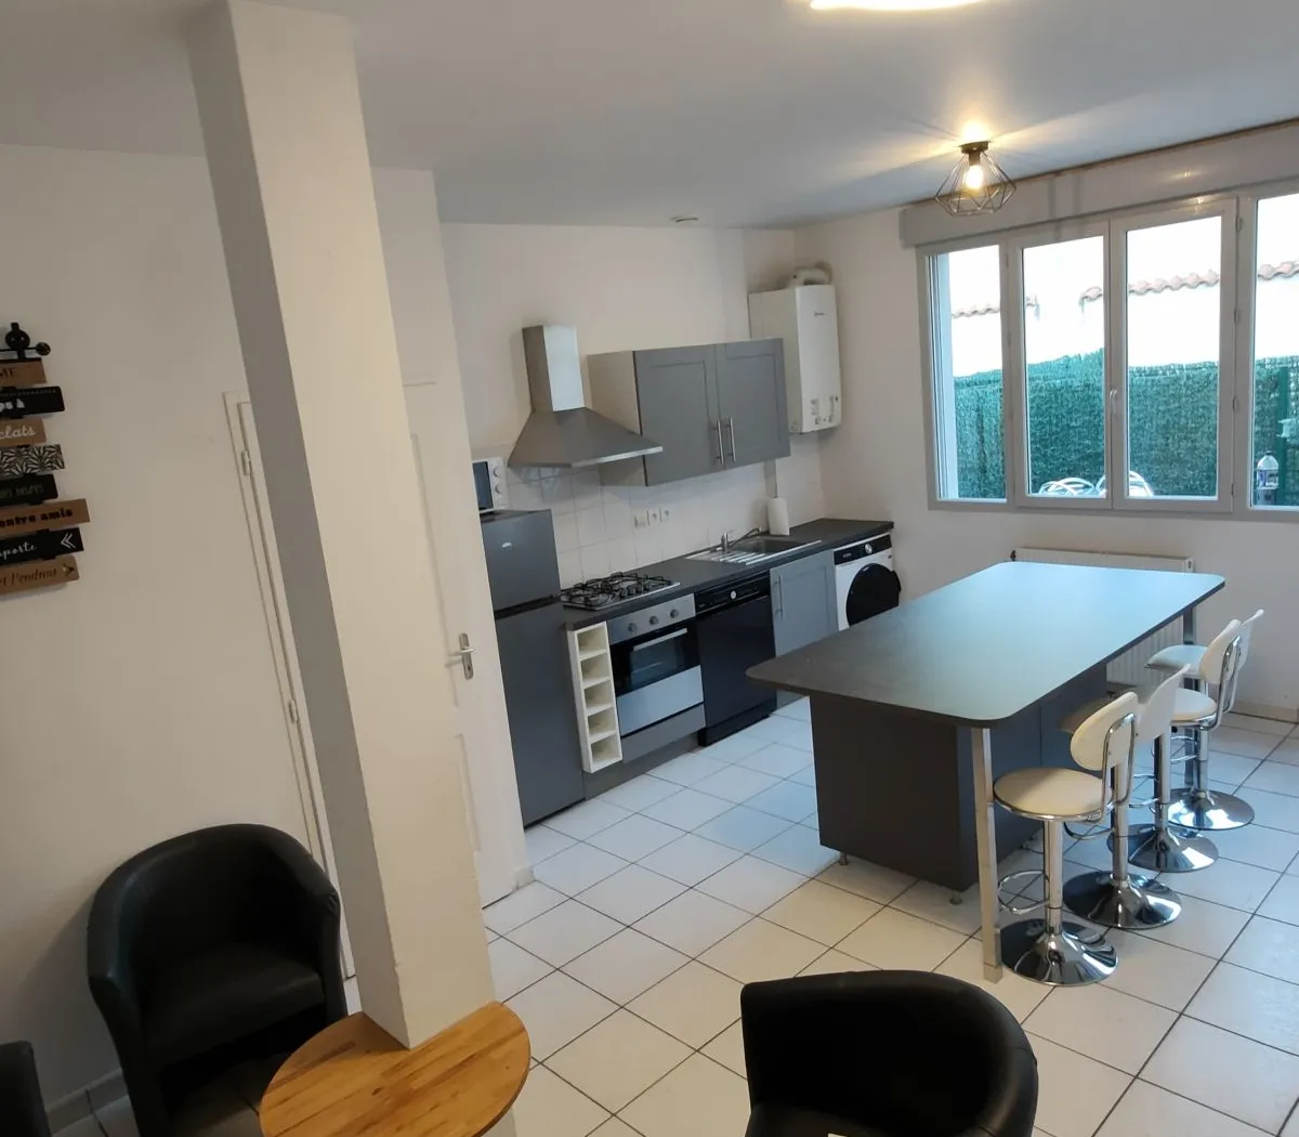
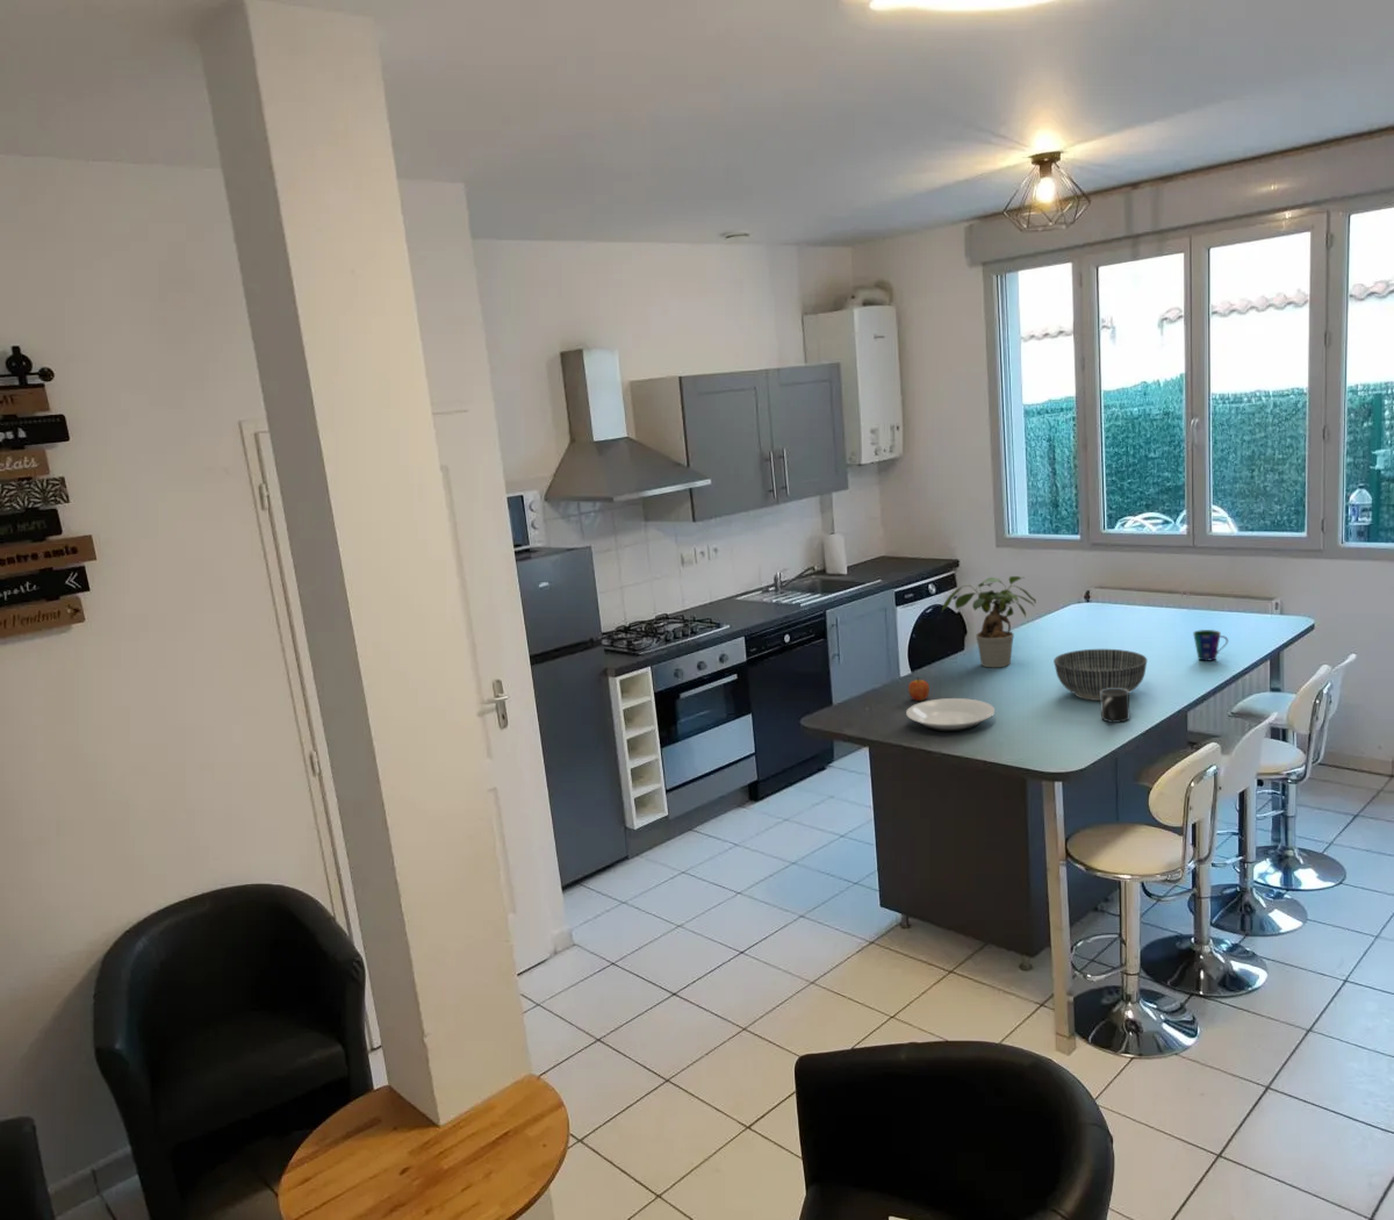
+ plate [904,697,996,733]
+ cup [1191,628,1229,662]
+ bowl [1053,649,1147,702]
+ mug [1099,688,1131,724]
+ apple [907,676,931,702]
+ potted plant [941,575,1037,669]
